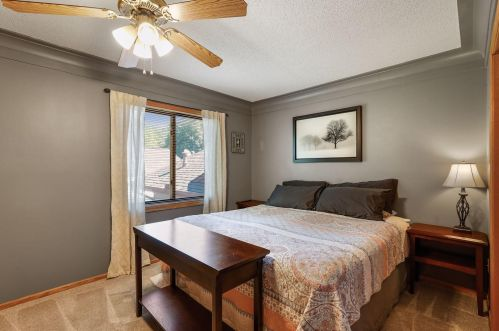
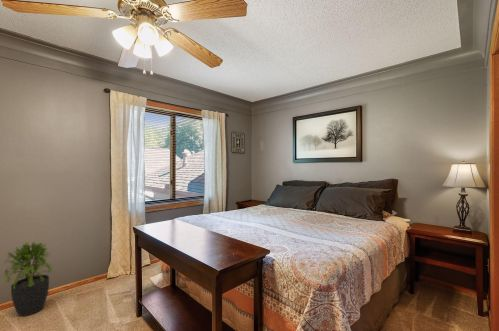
+ potted plant [0,241,54,317]
